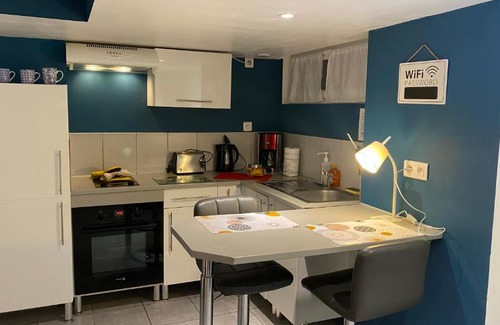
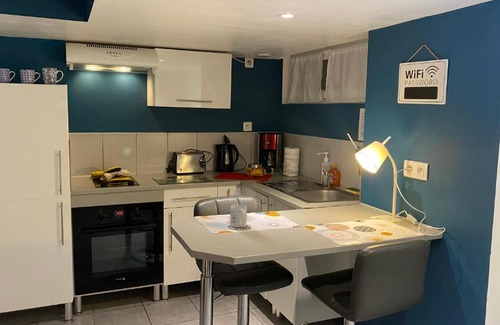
+ mug [229,204,248,228]
